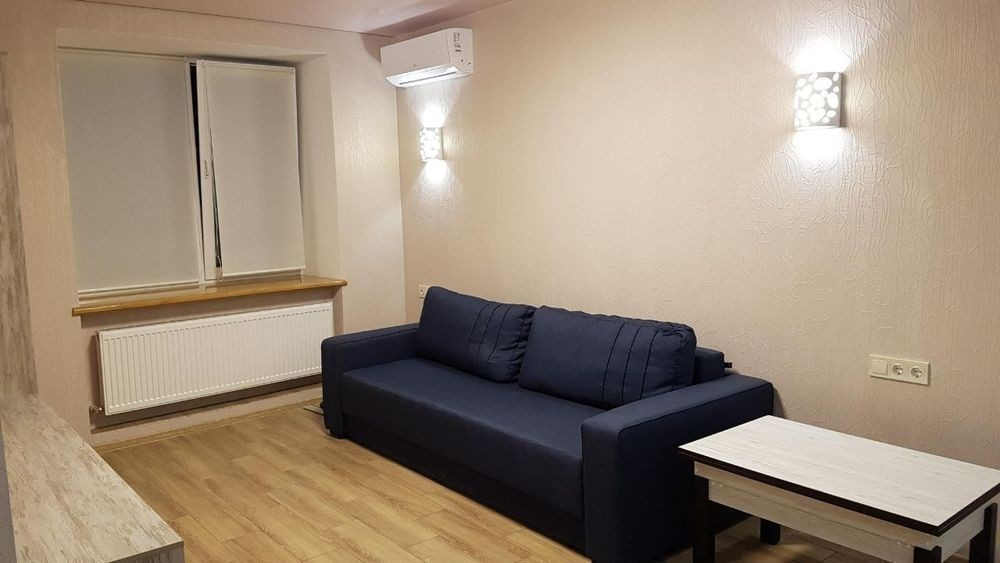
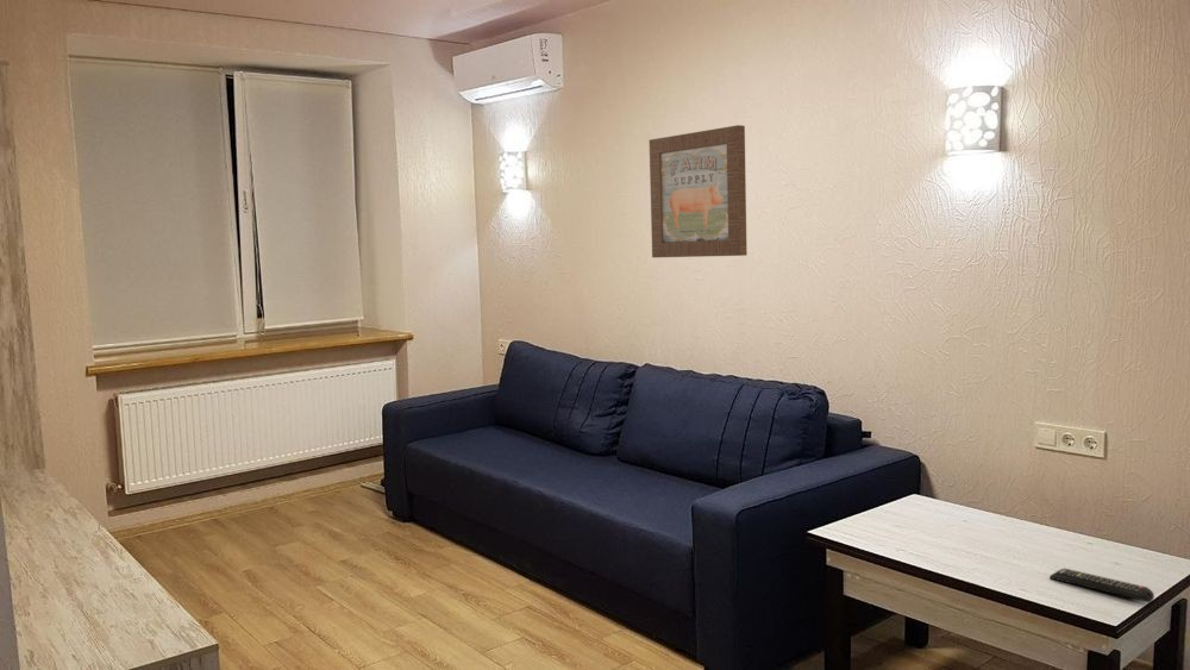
+ remote control [1048,568,1155,603]
+ wall art [649,124,749,258]
